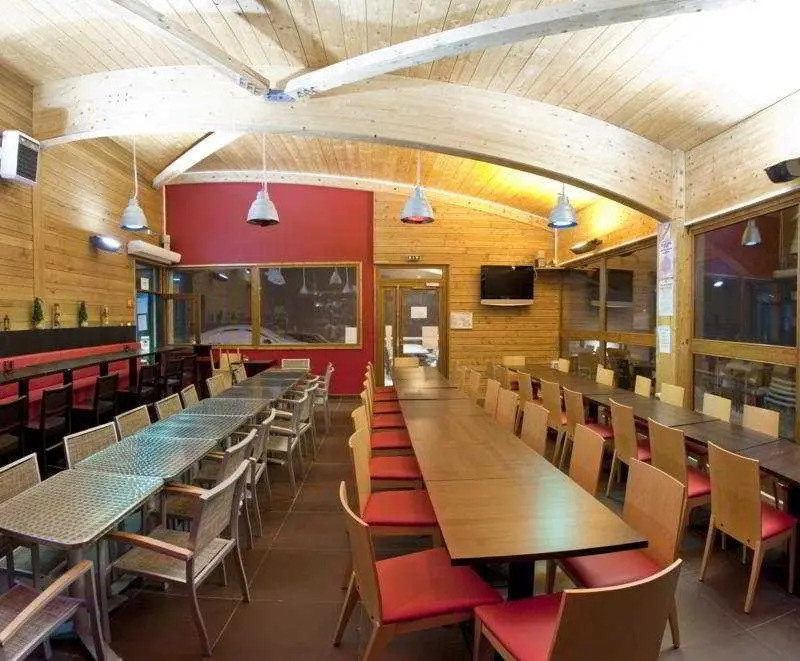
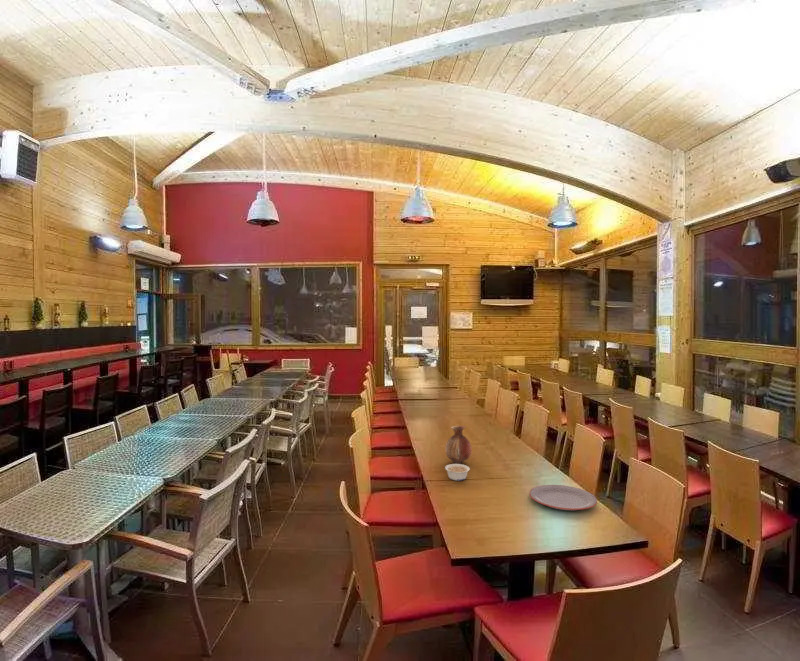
+ plate [528,484,598,511]
+ vase [444,425,473,464]
+ legume [444,463,471,482]
